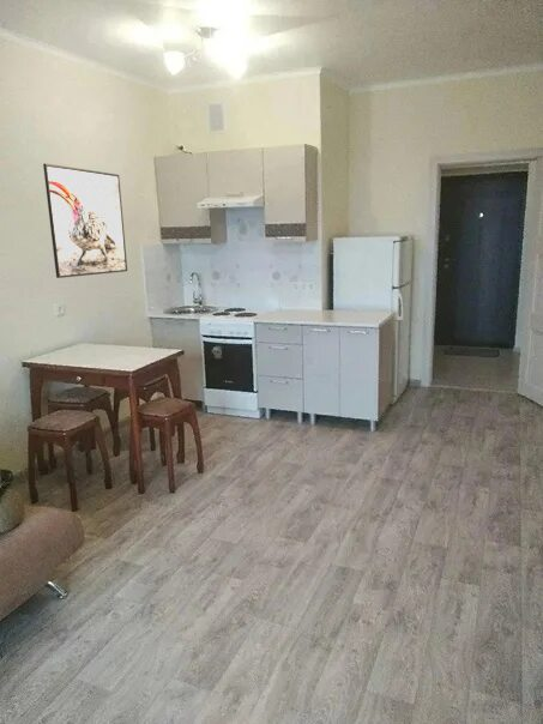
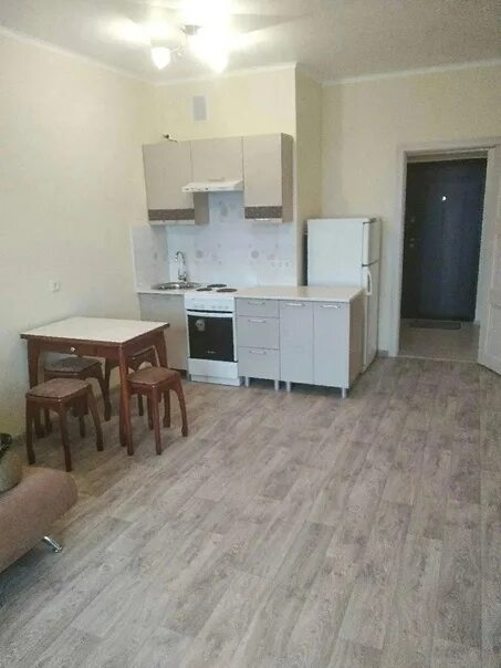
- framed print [42,163,128,279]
